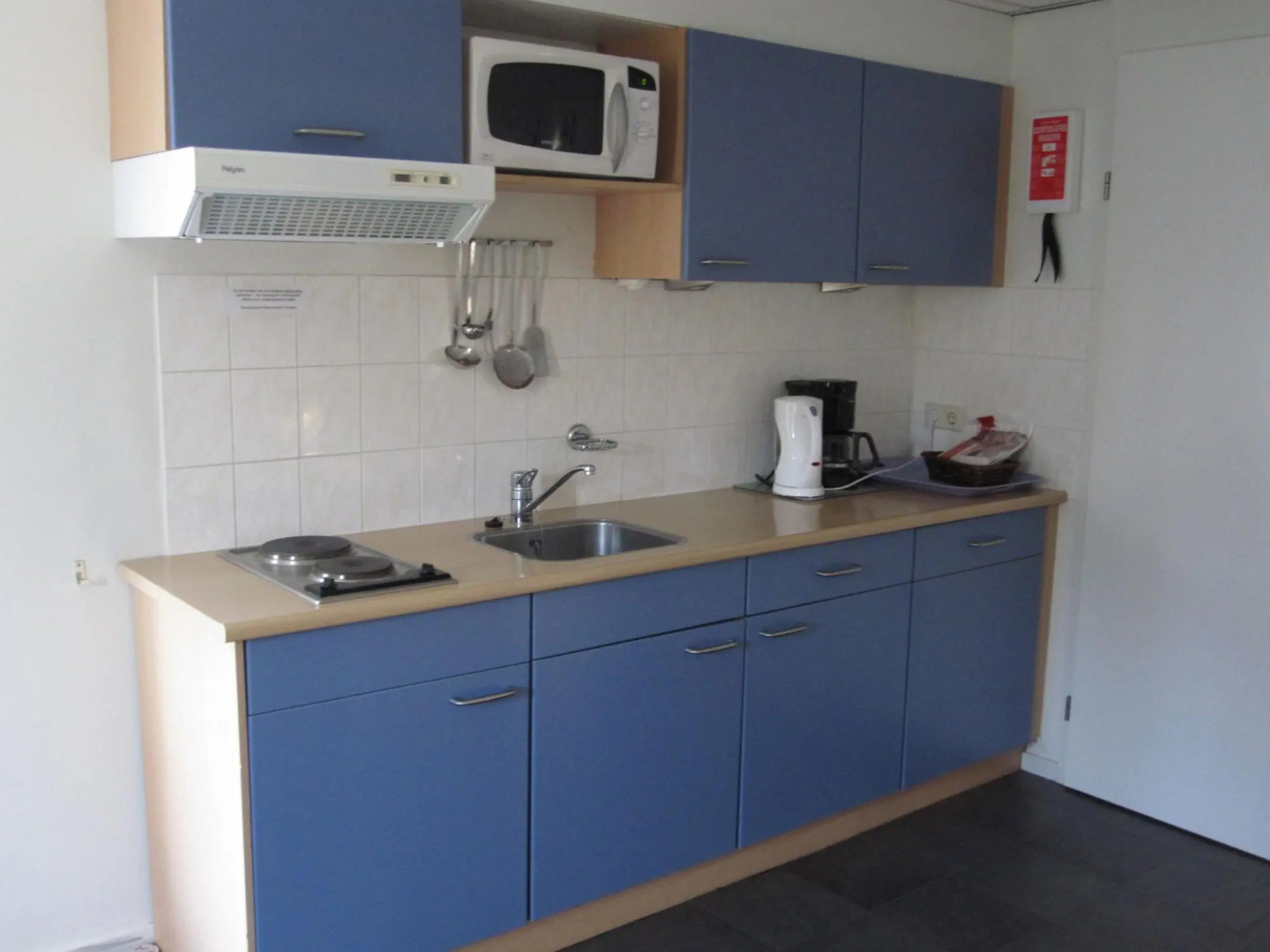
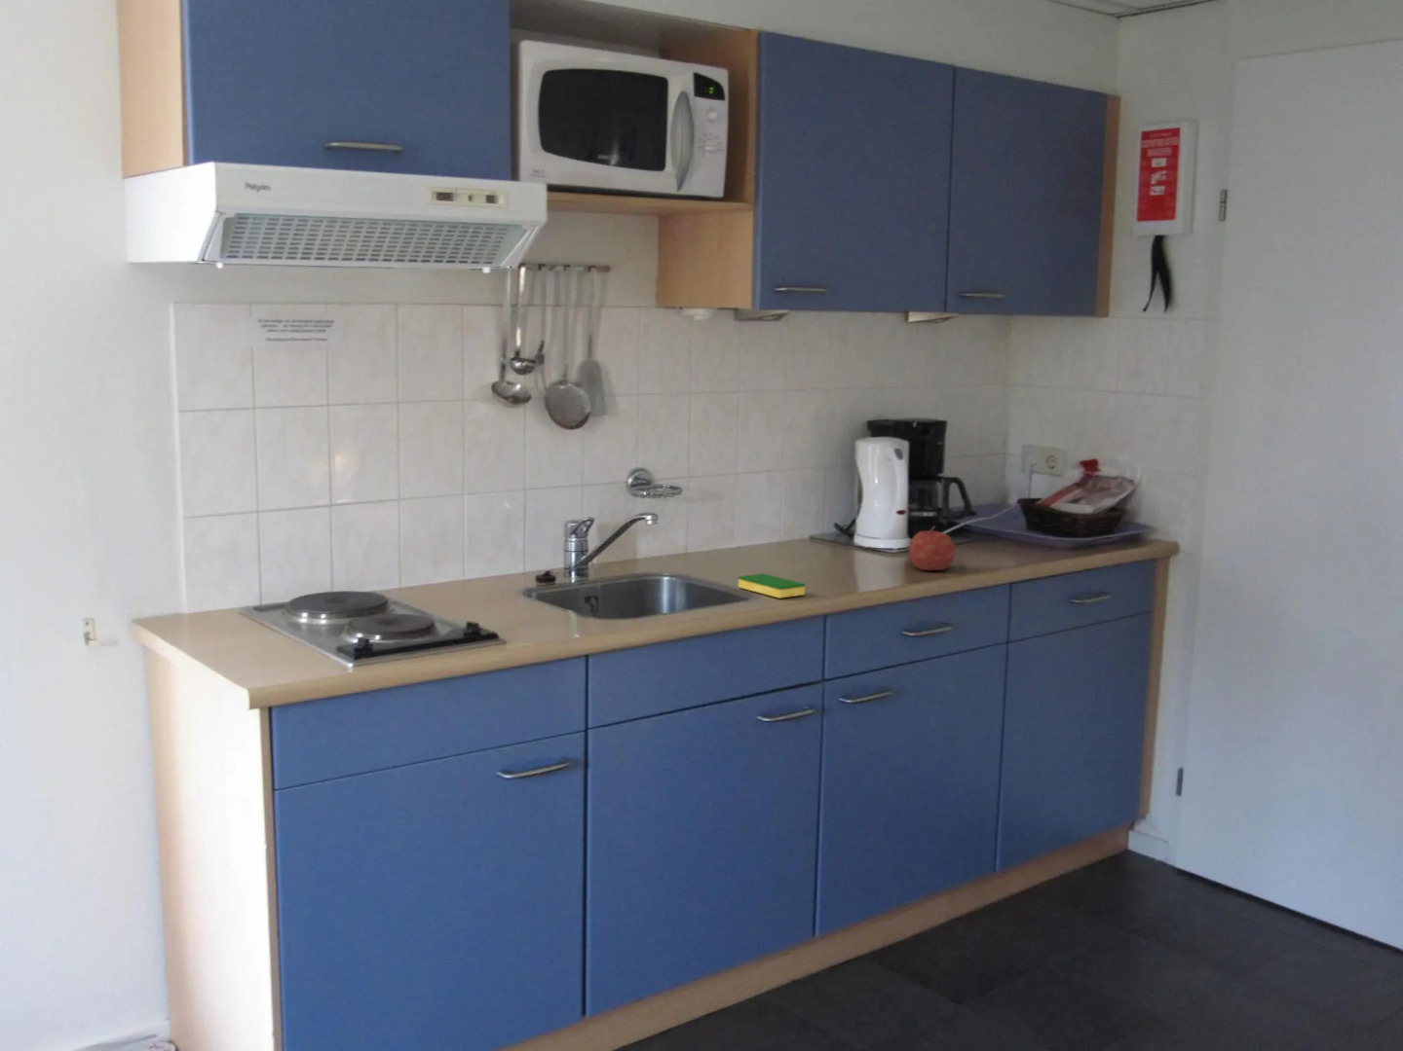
+ dish sponge [738,572,805,599]
+ fruit [908,526,956,571]
